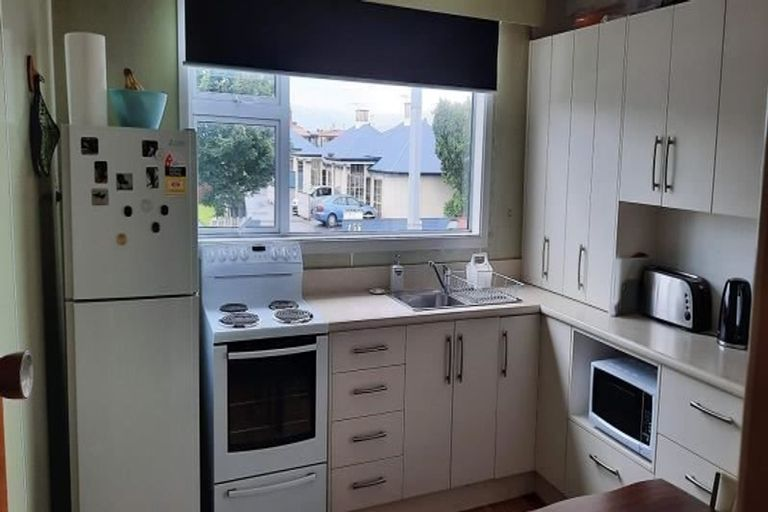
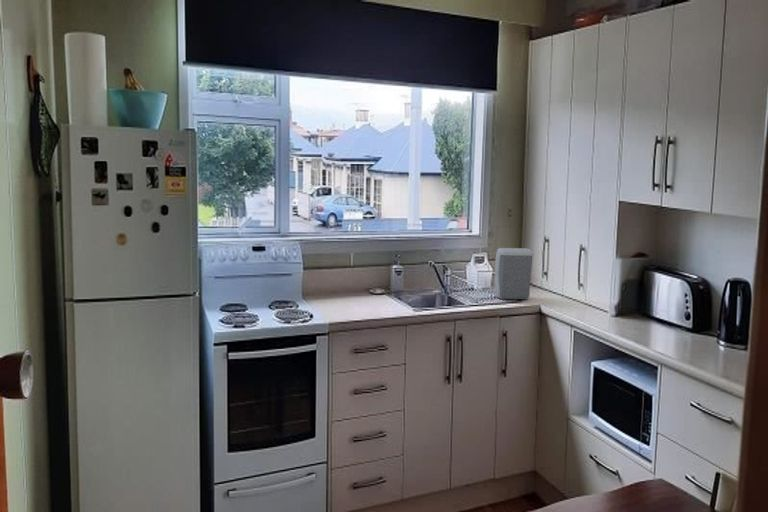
+ soap dispenser [494,247,534,300]
